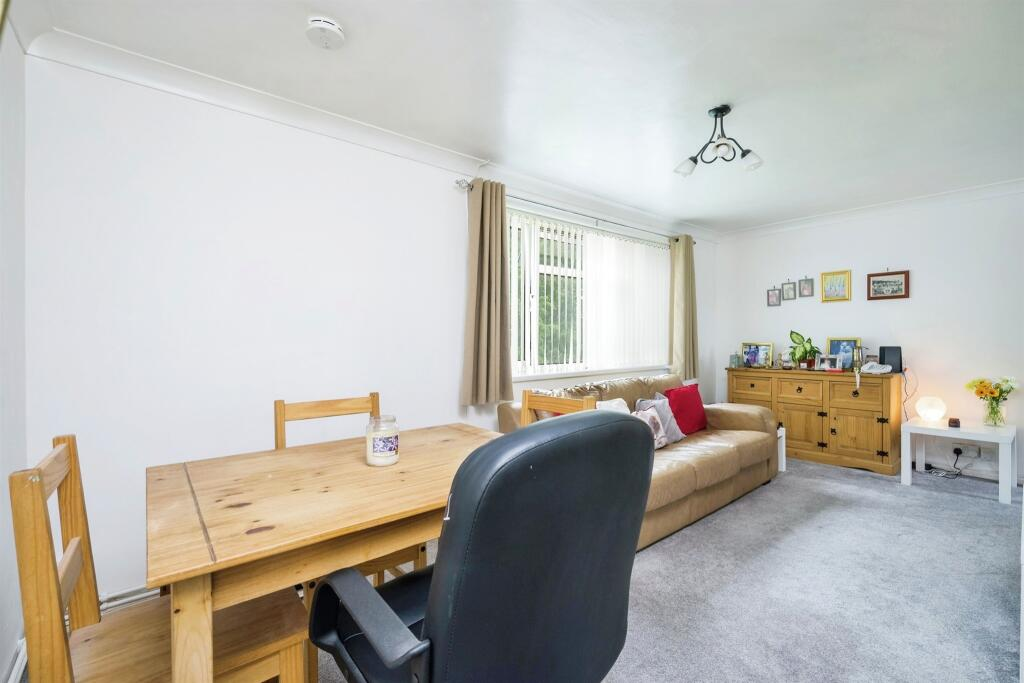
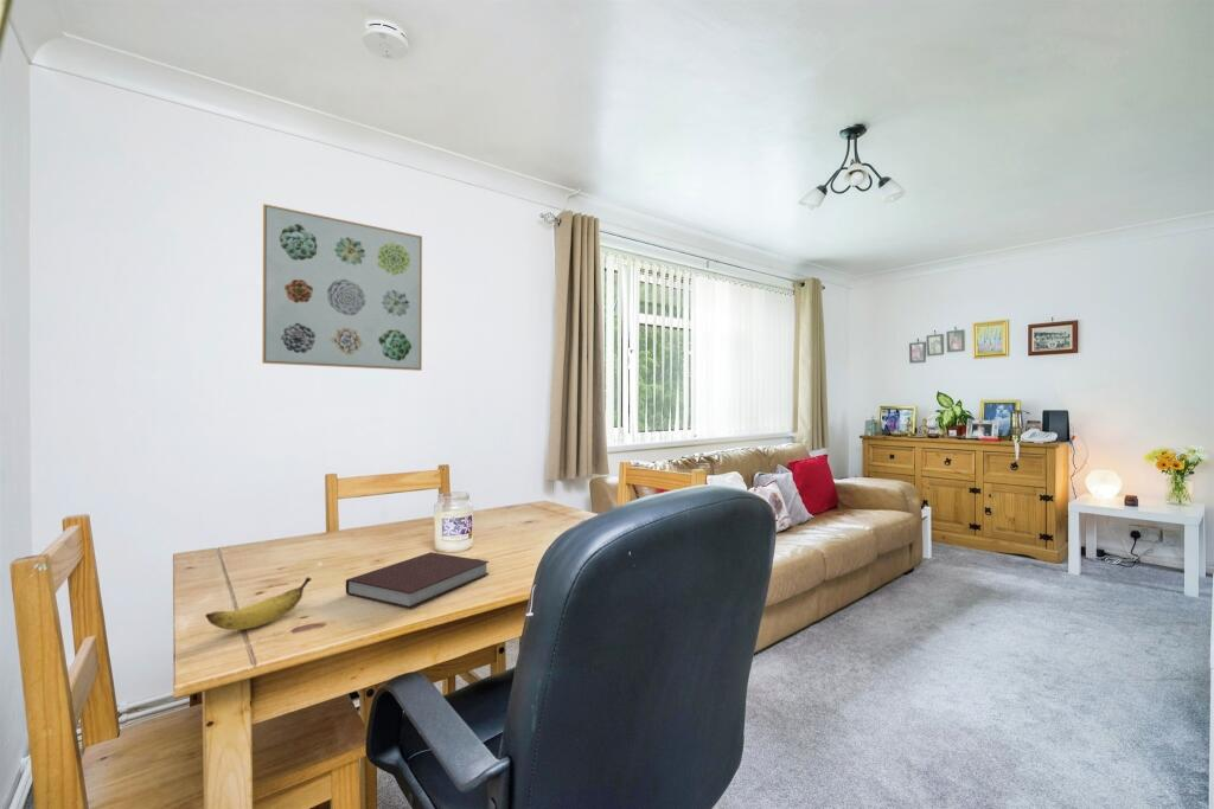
+ banana [204,576,312,631]
+ notebook [345,551,491,609]
+ wall art [261,203,423,372]
